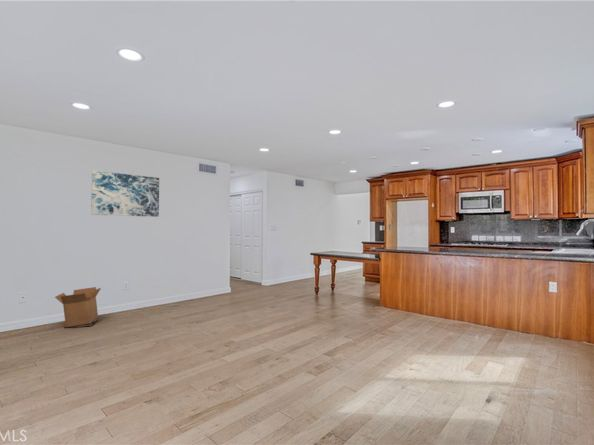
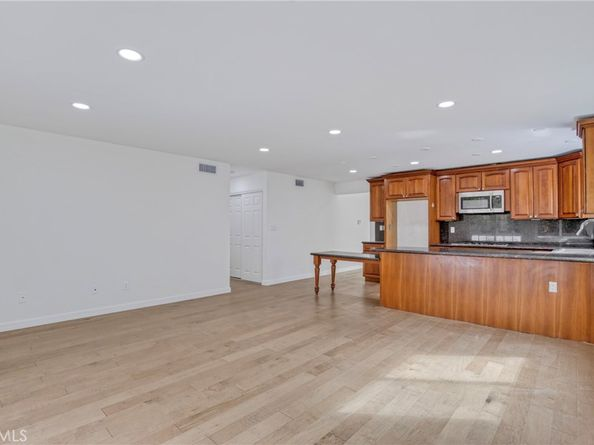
- cardboard box [54,286,102,329]
- wall art [90,170,160,218]
